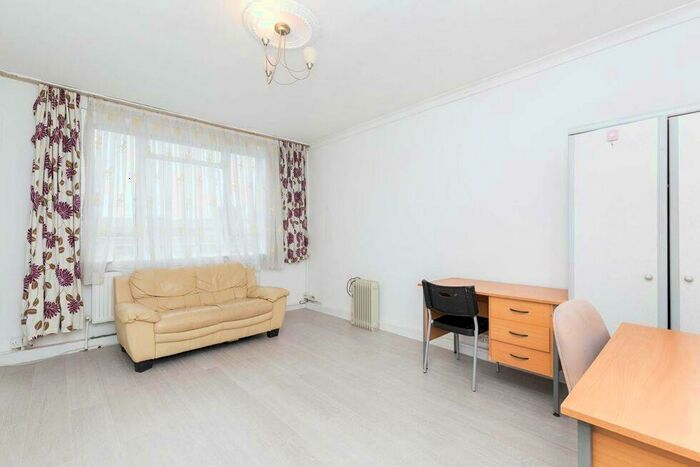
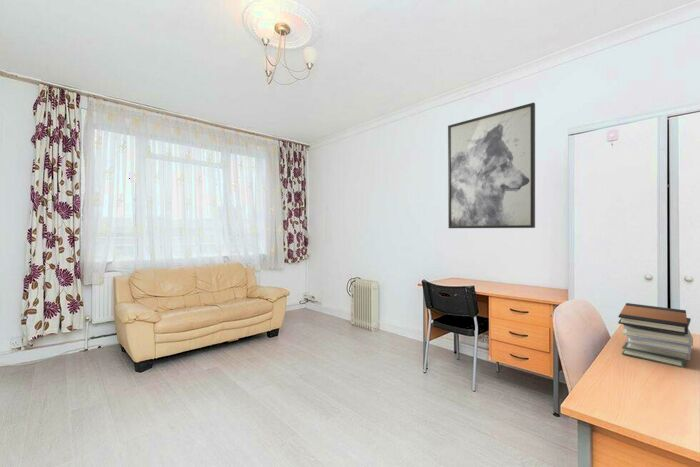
+ book stack [617,302,694,369]
+ wall art [447,102,536,229]
